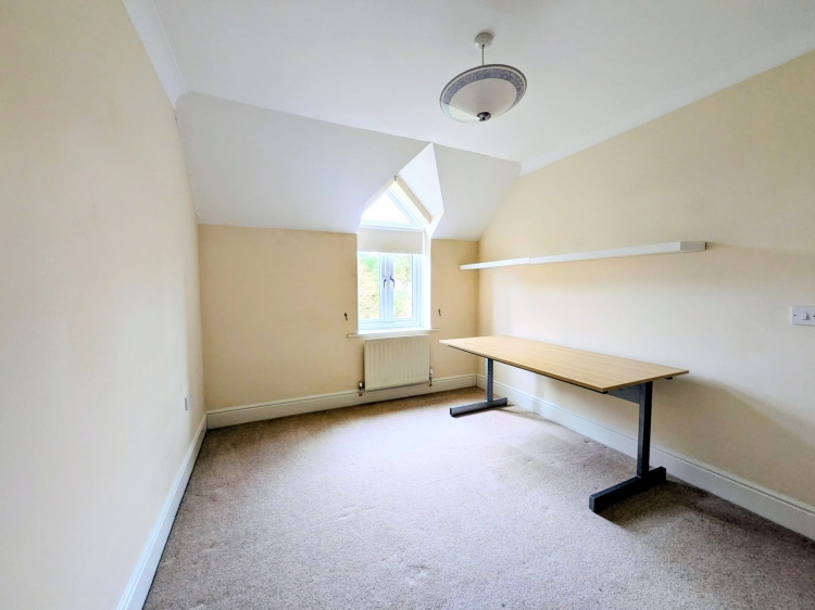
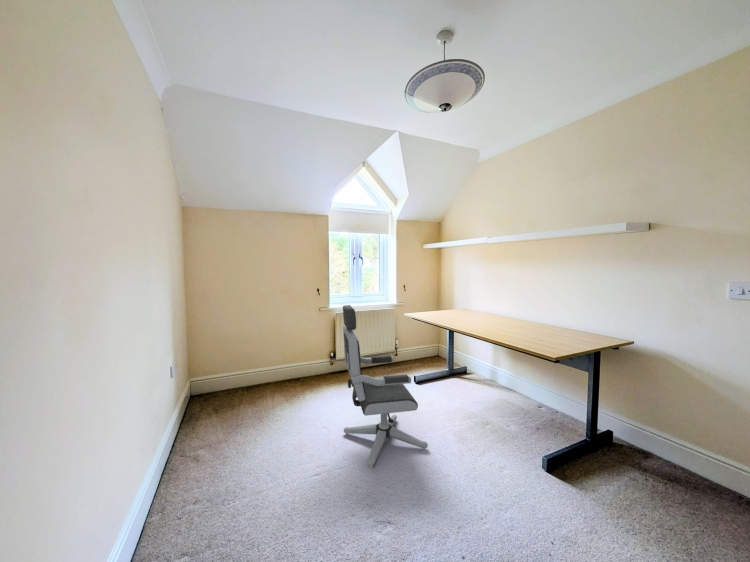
+ office chair [342,304,429,468]
